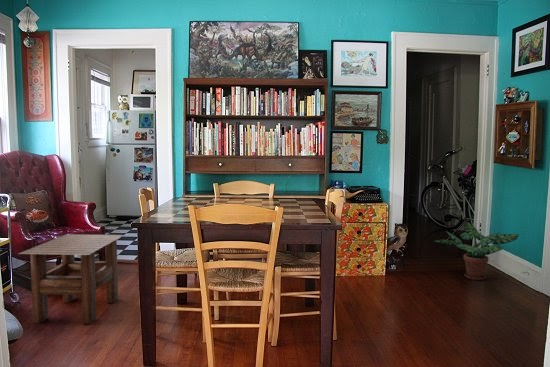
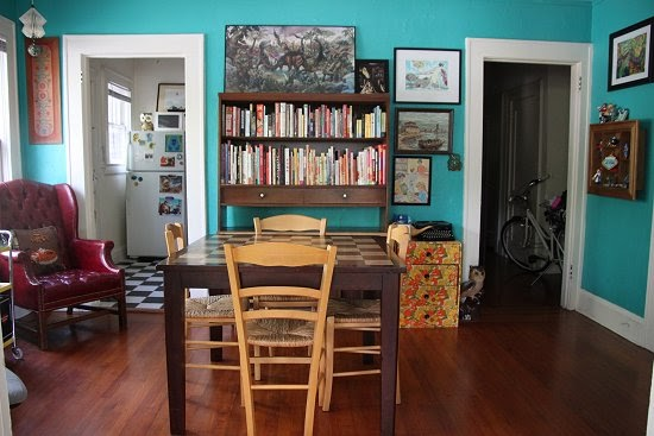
- side table [18,233,125,325]
- potted plant [433,221,520,281]
